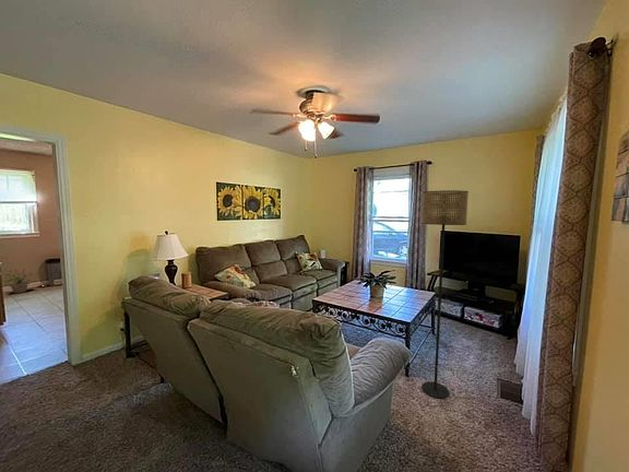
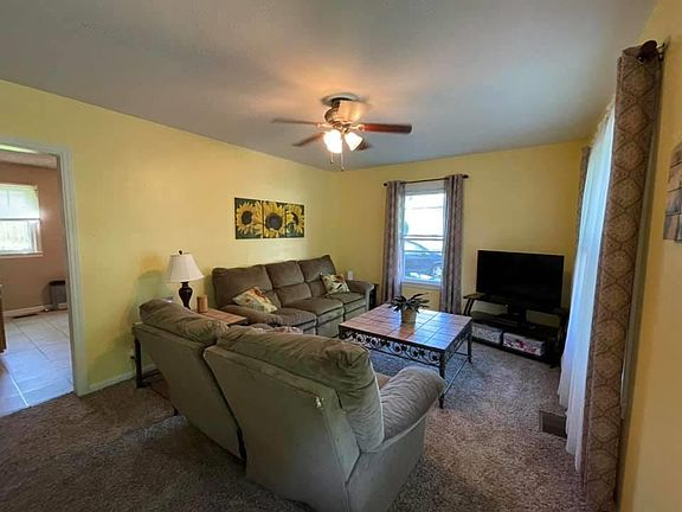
- floor lamp [420,189,470,400]
- potted plant [4,268,33,294]
